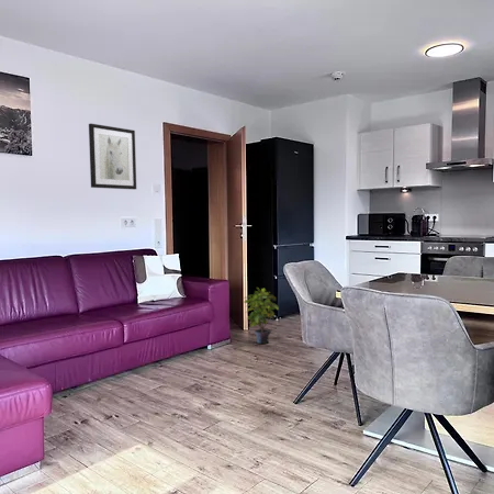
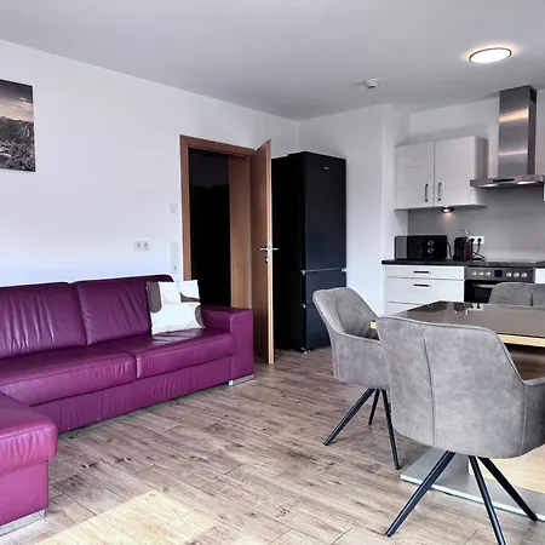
- potted plant [243,287,280,345]
- wall art [88,123,137,191]
